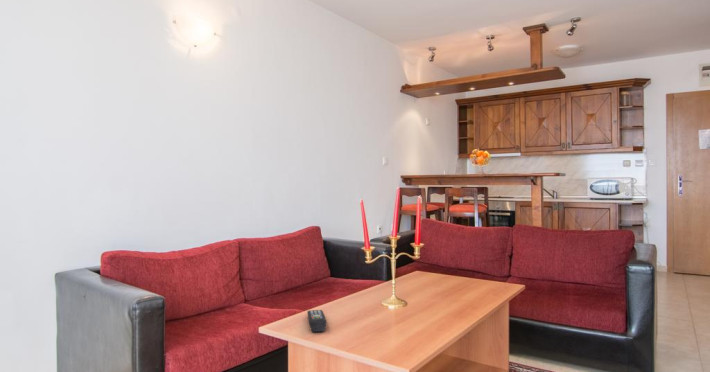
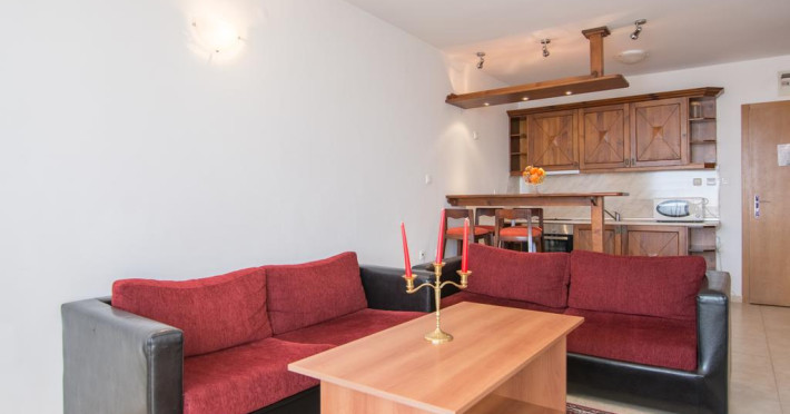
- remote control [306,309,327,333]
